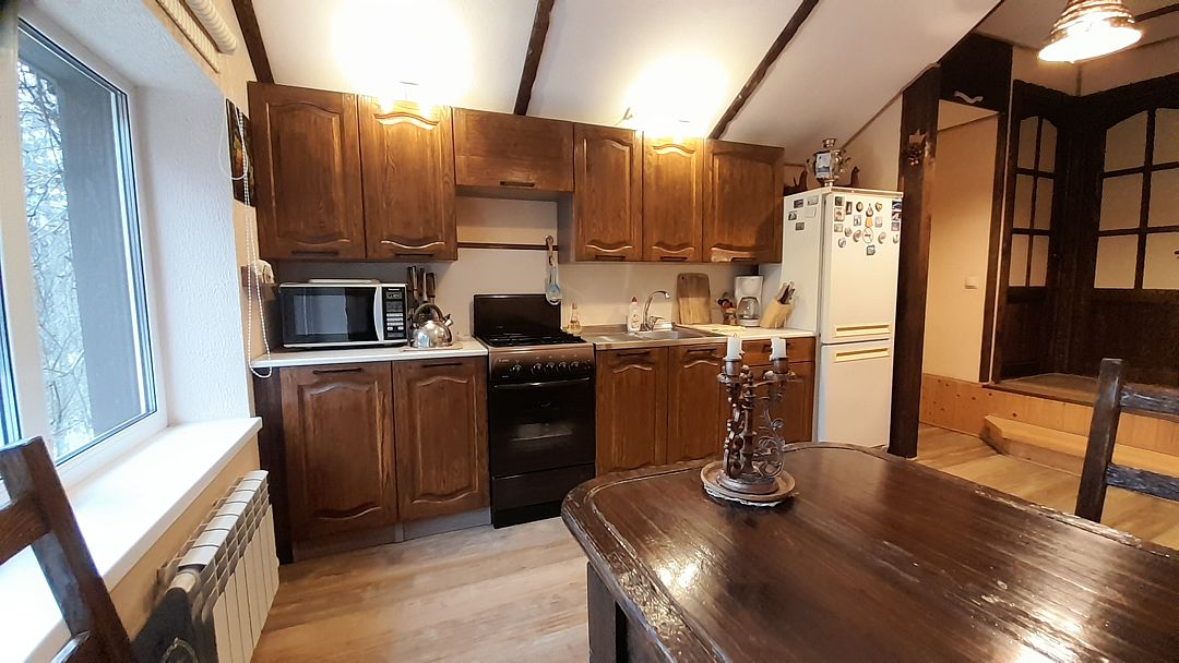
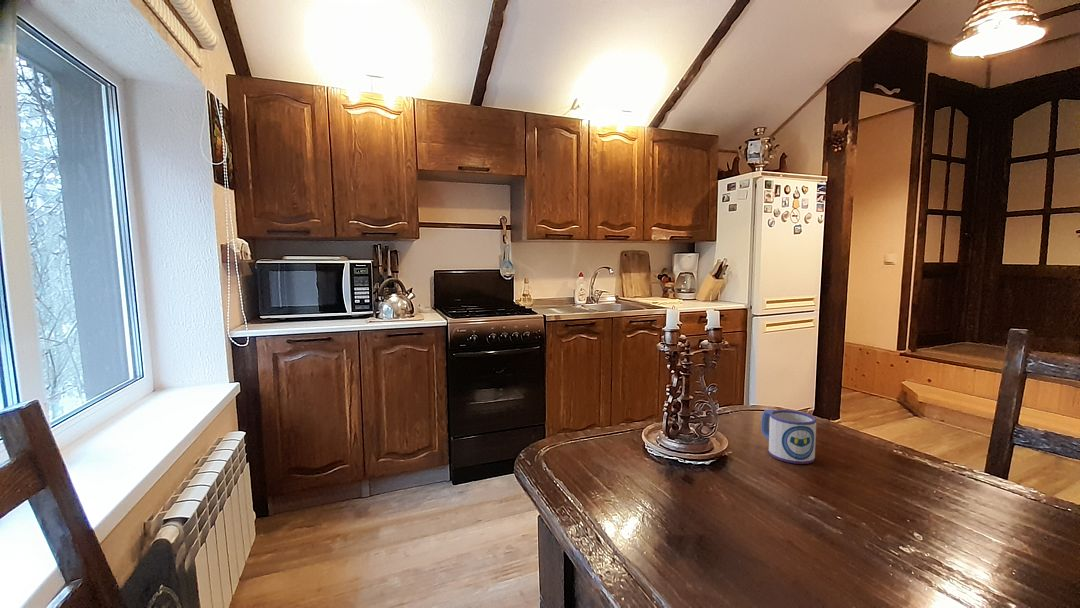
+ mug [760,408,817,465]
